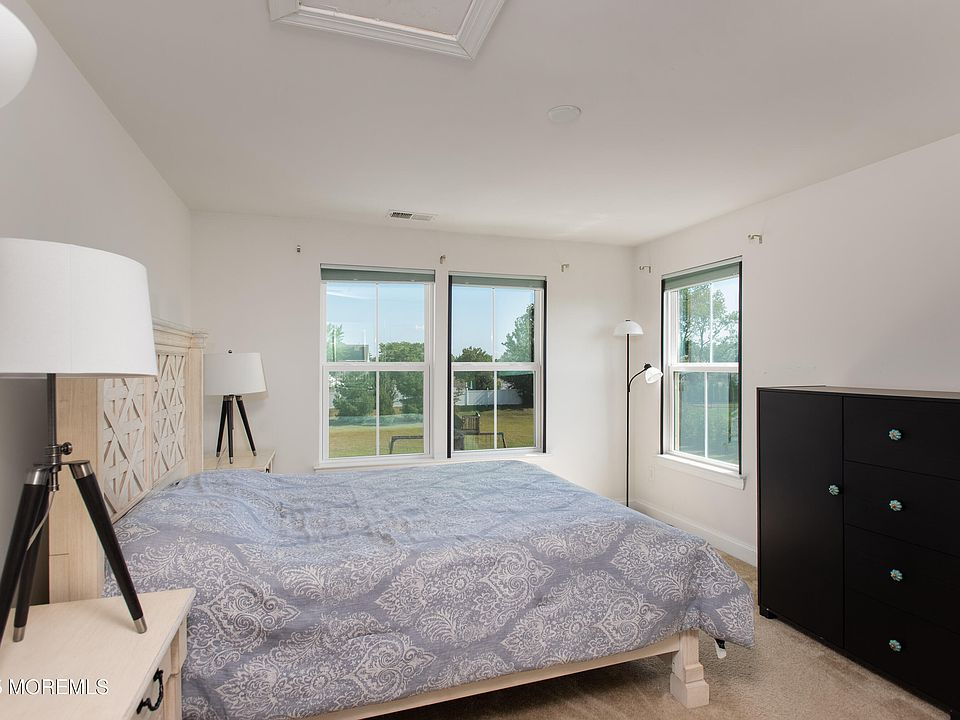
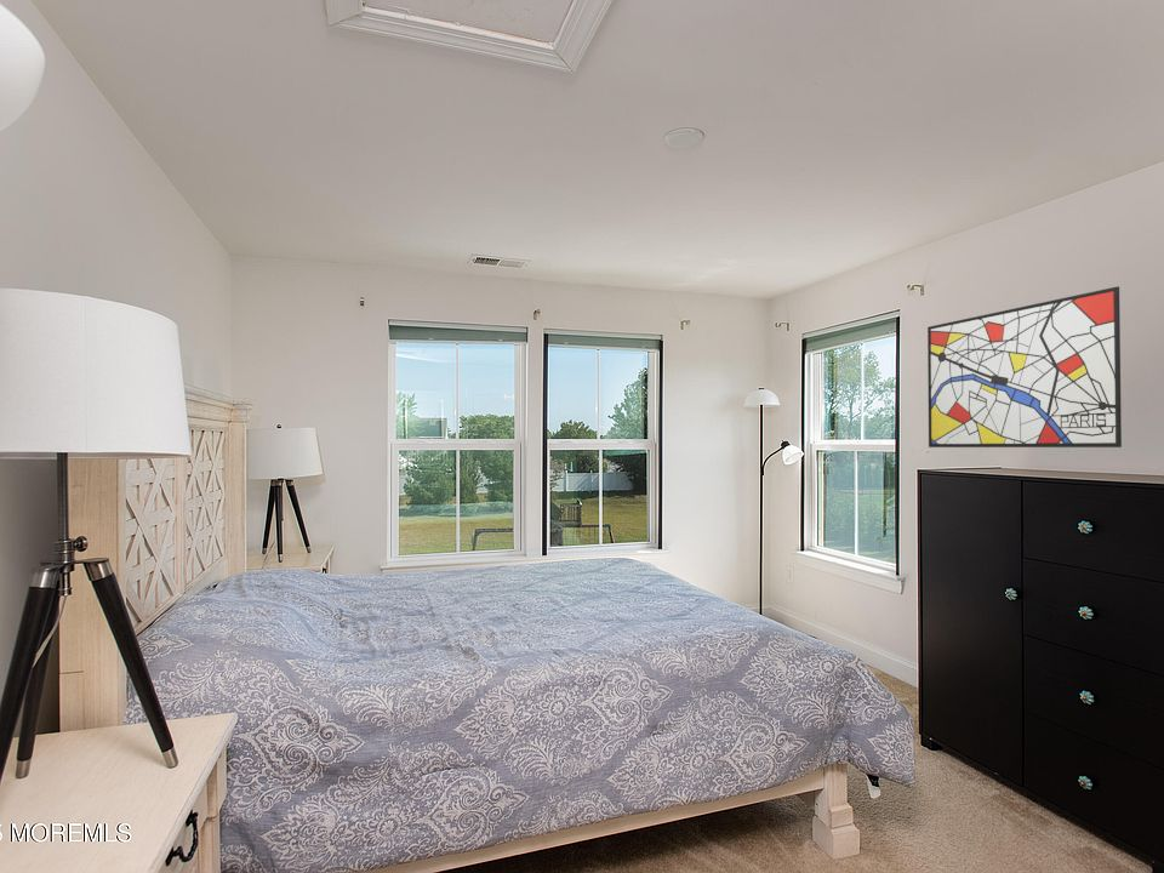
+ wall art [926,285,1123,449]
